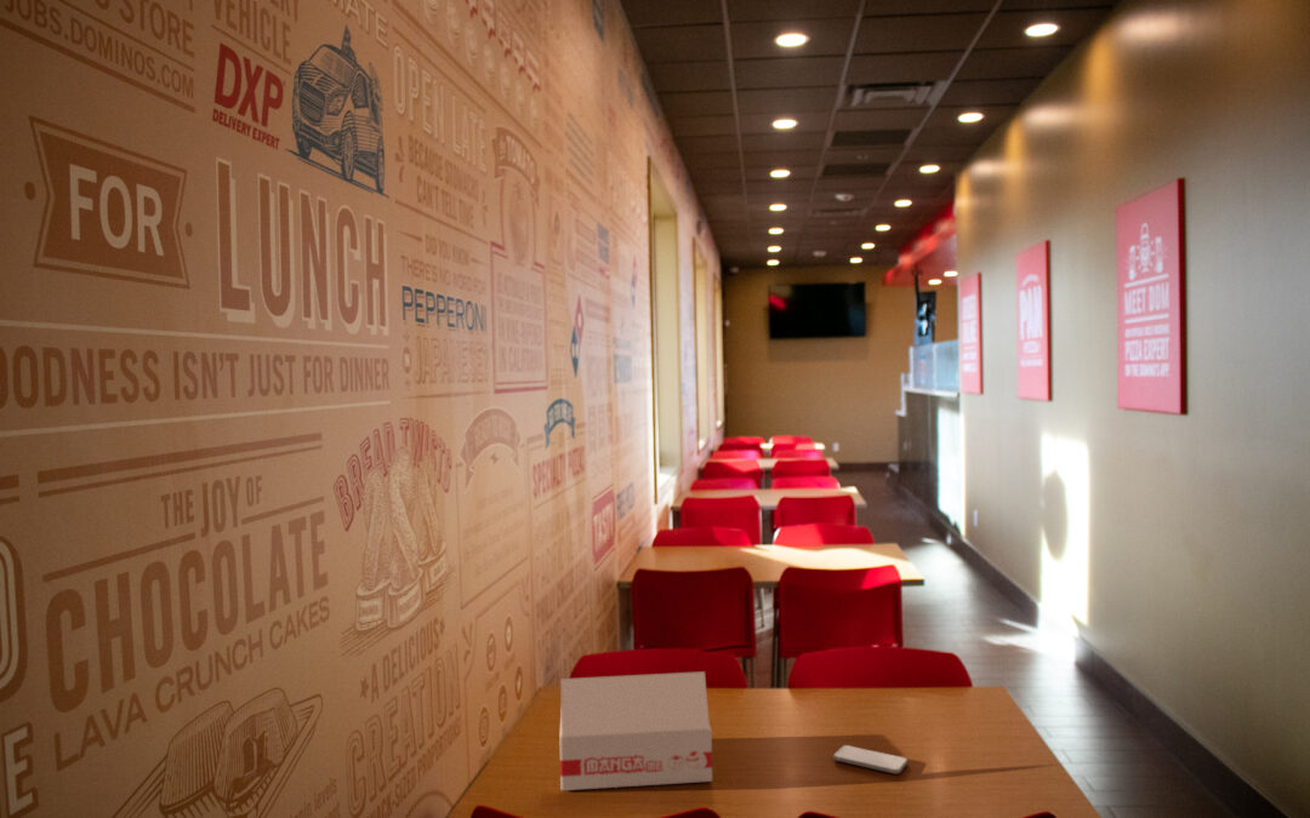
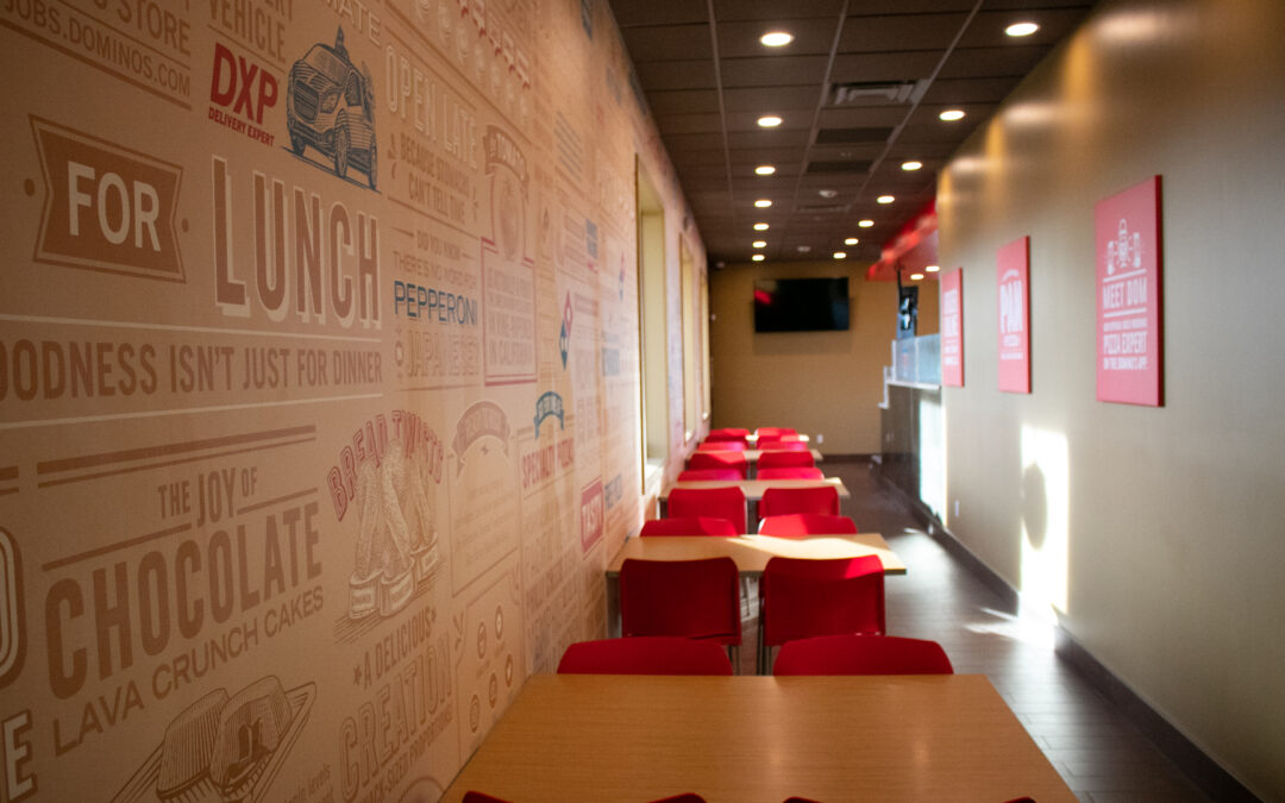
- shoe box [559,670,713,791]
- smartphone [832,744,909,774]
